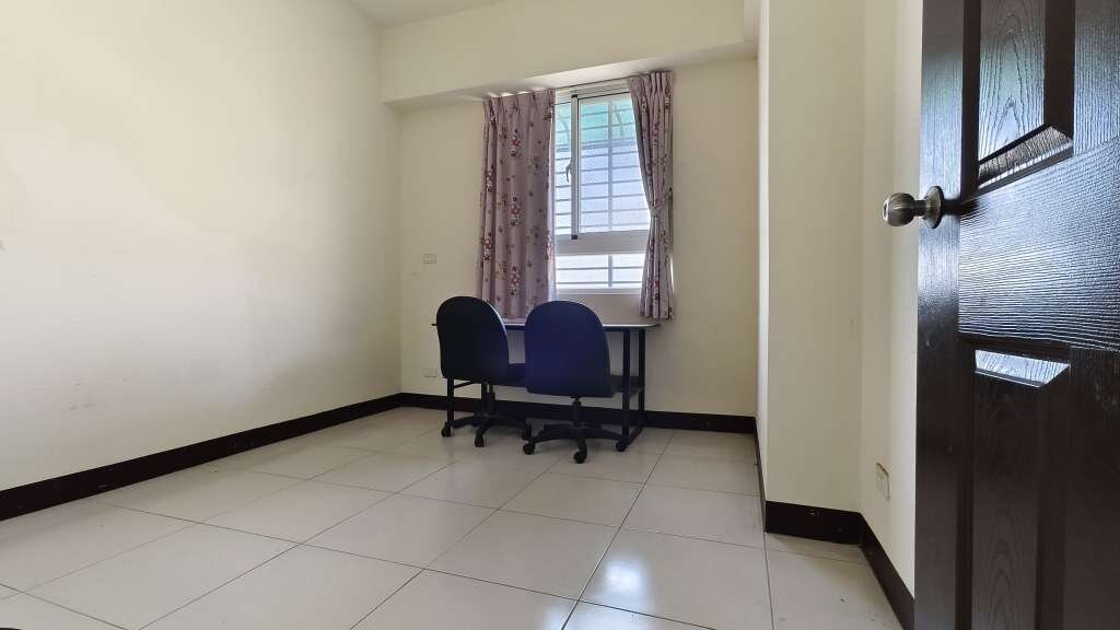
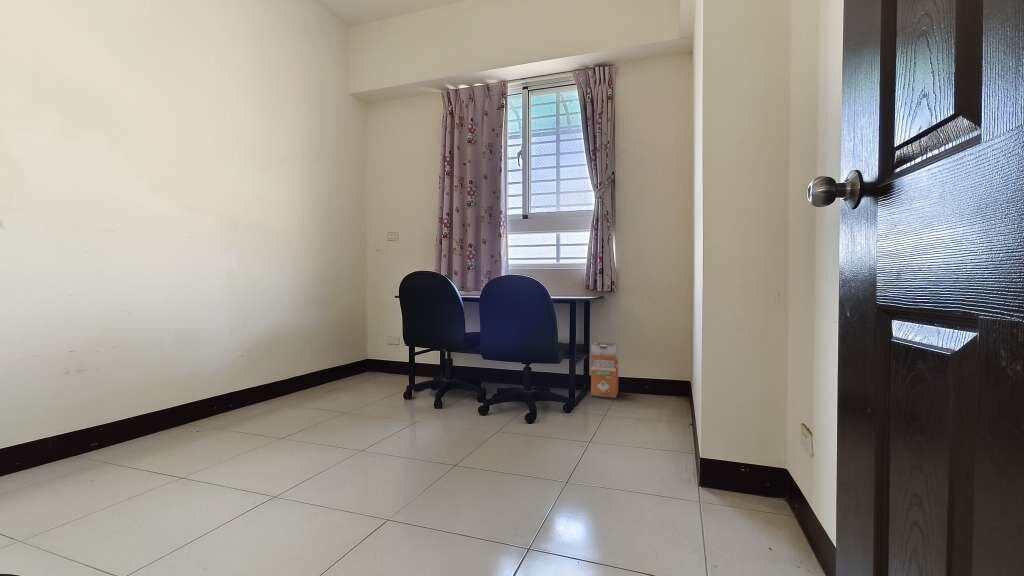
+ waste bin [590,341,619,399]
